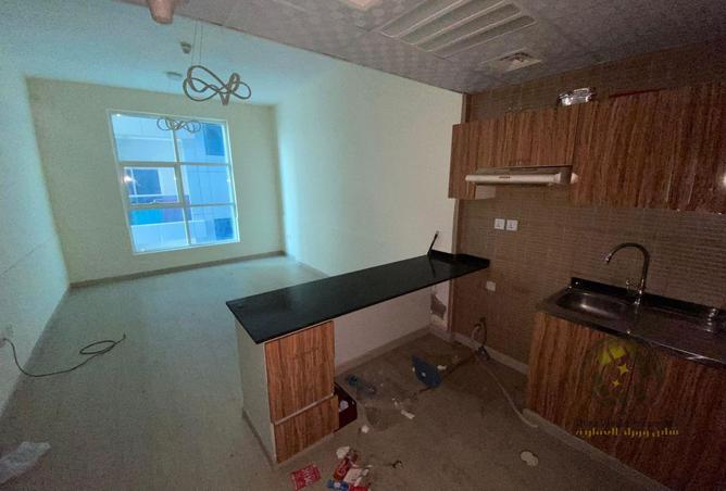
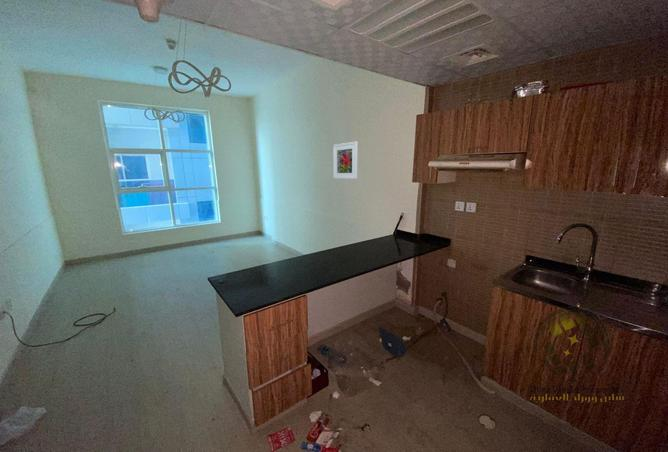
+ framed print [332,141,358,180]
